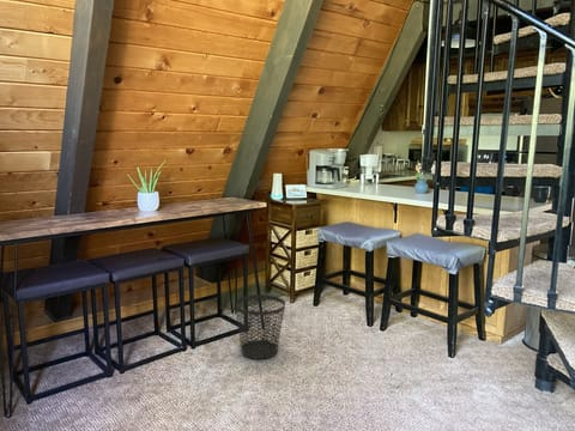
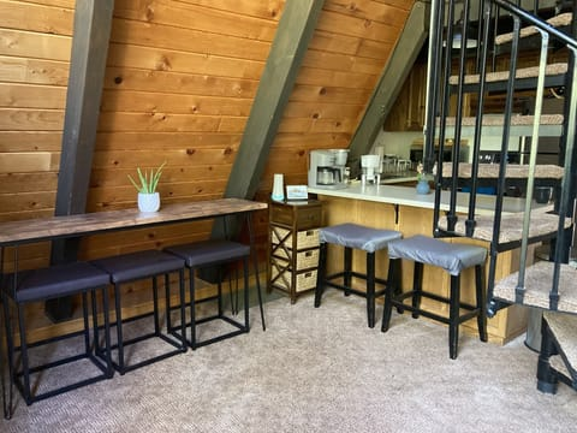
- wastebasket [234,293,286,360]
